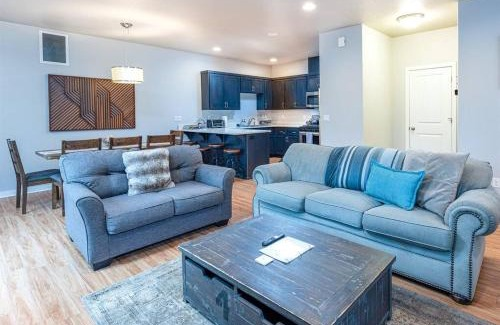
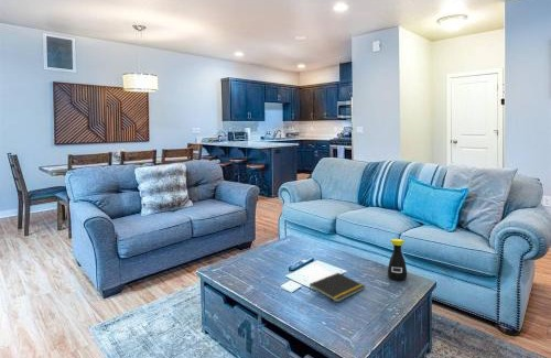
+ notepad [309,272,366,303]
+ bottle [387,238,408,281]
